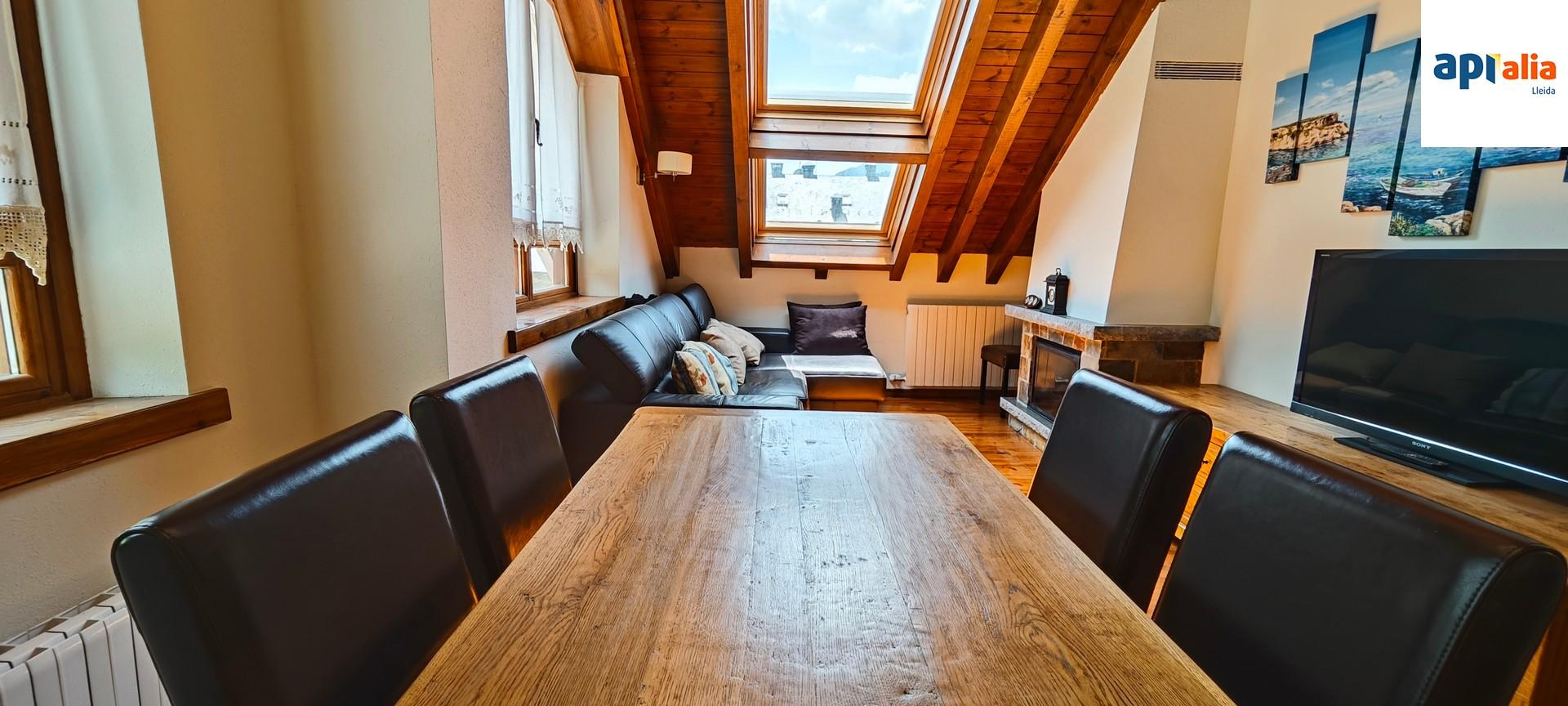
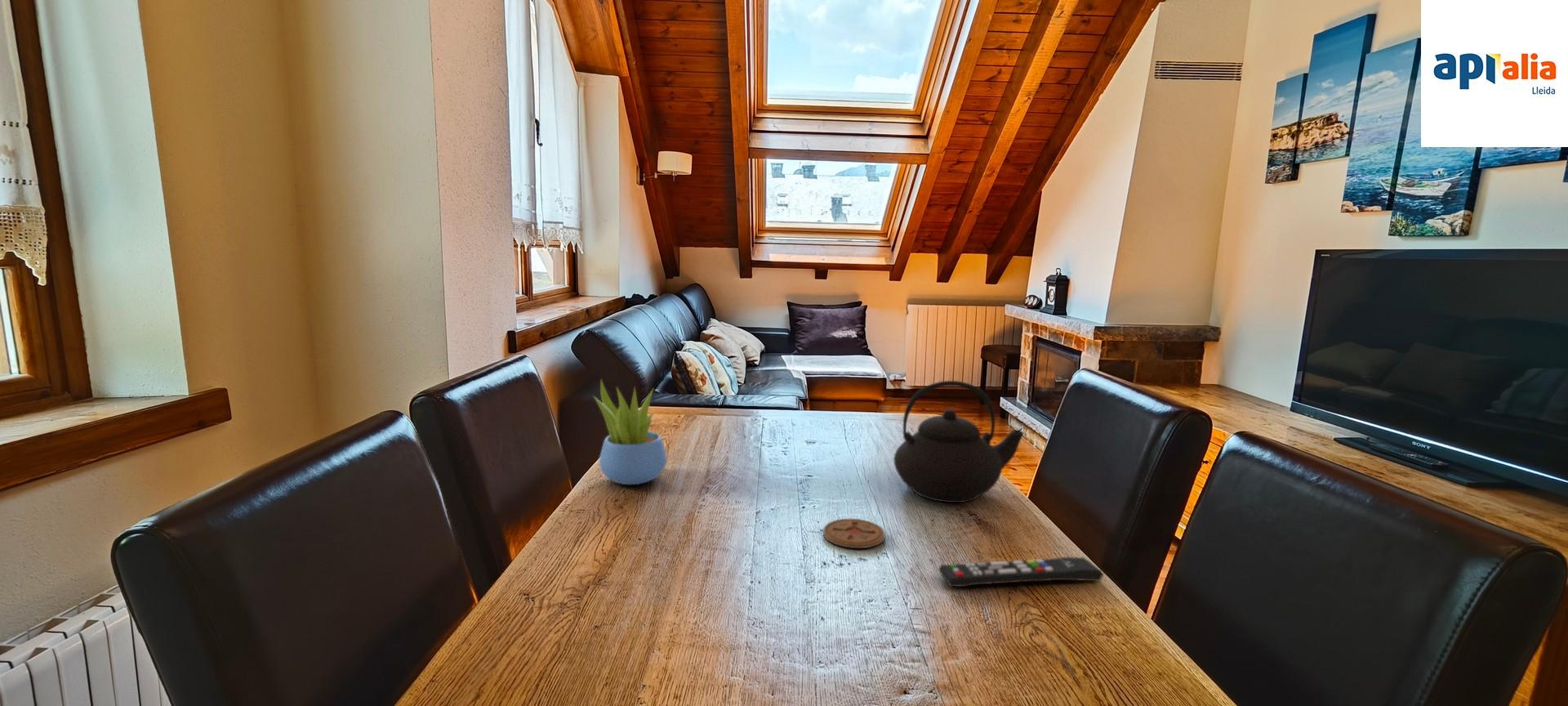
+ succulent plant [592,378,668,485]
+ teapot [893,380,1025,503]
+ remote control [938,556,1105,588]
+ coaster [822,518,886,549]
